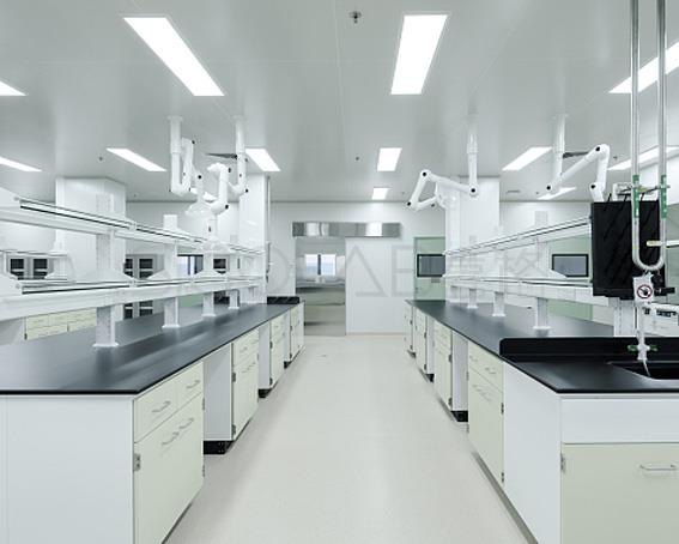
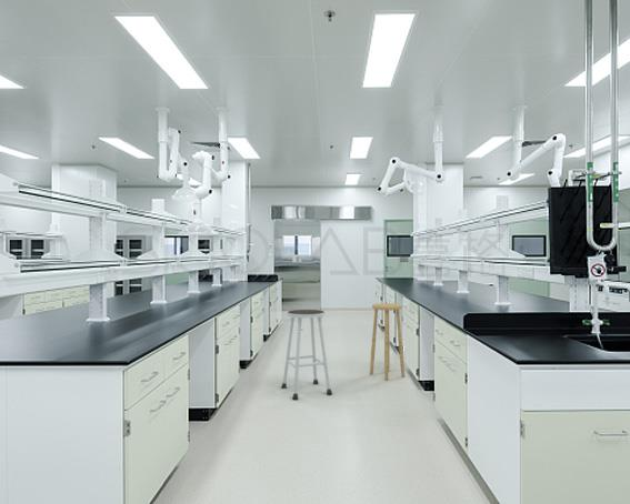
+ stool [369,302,406,382]
+ stool [280,309,333,401]
